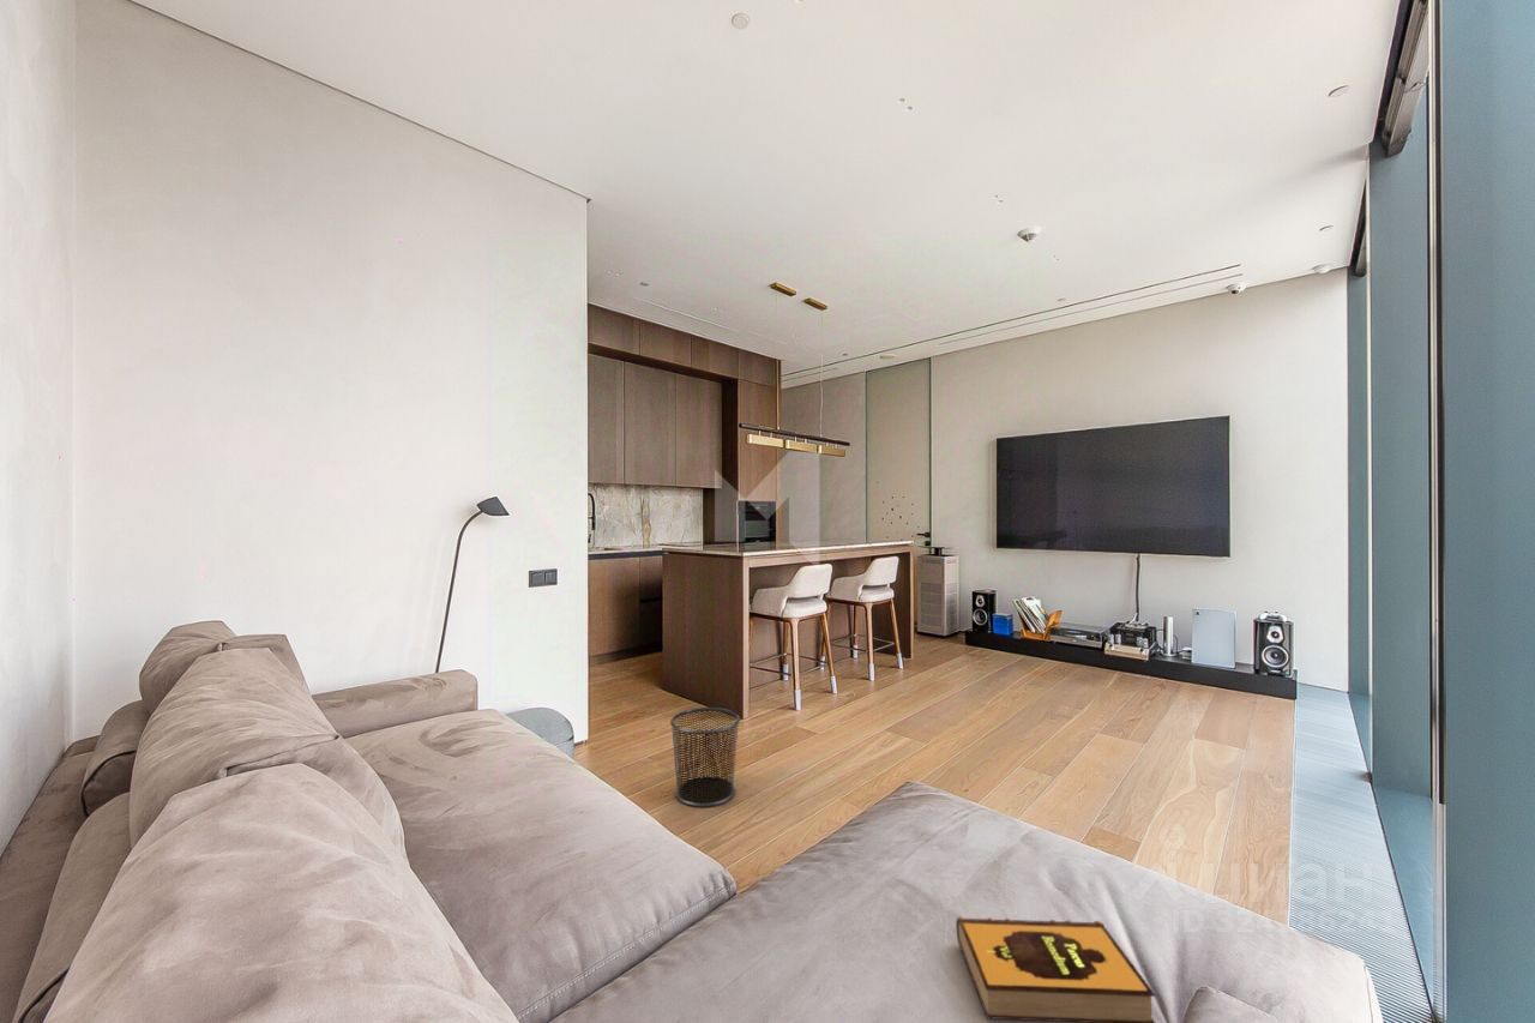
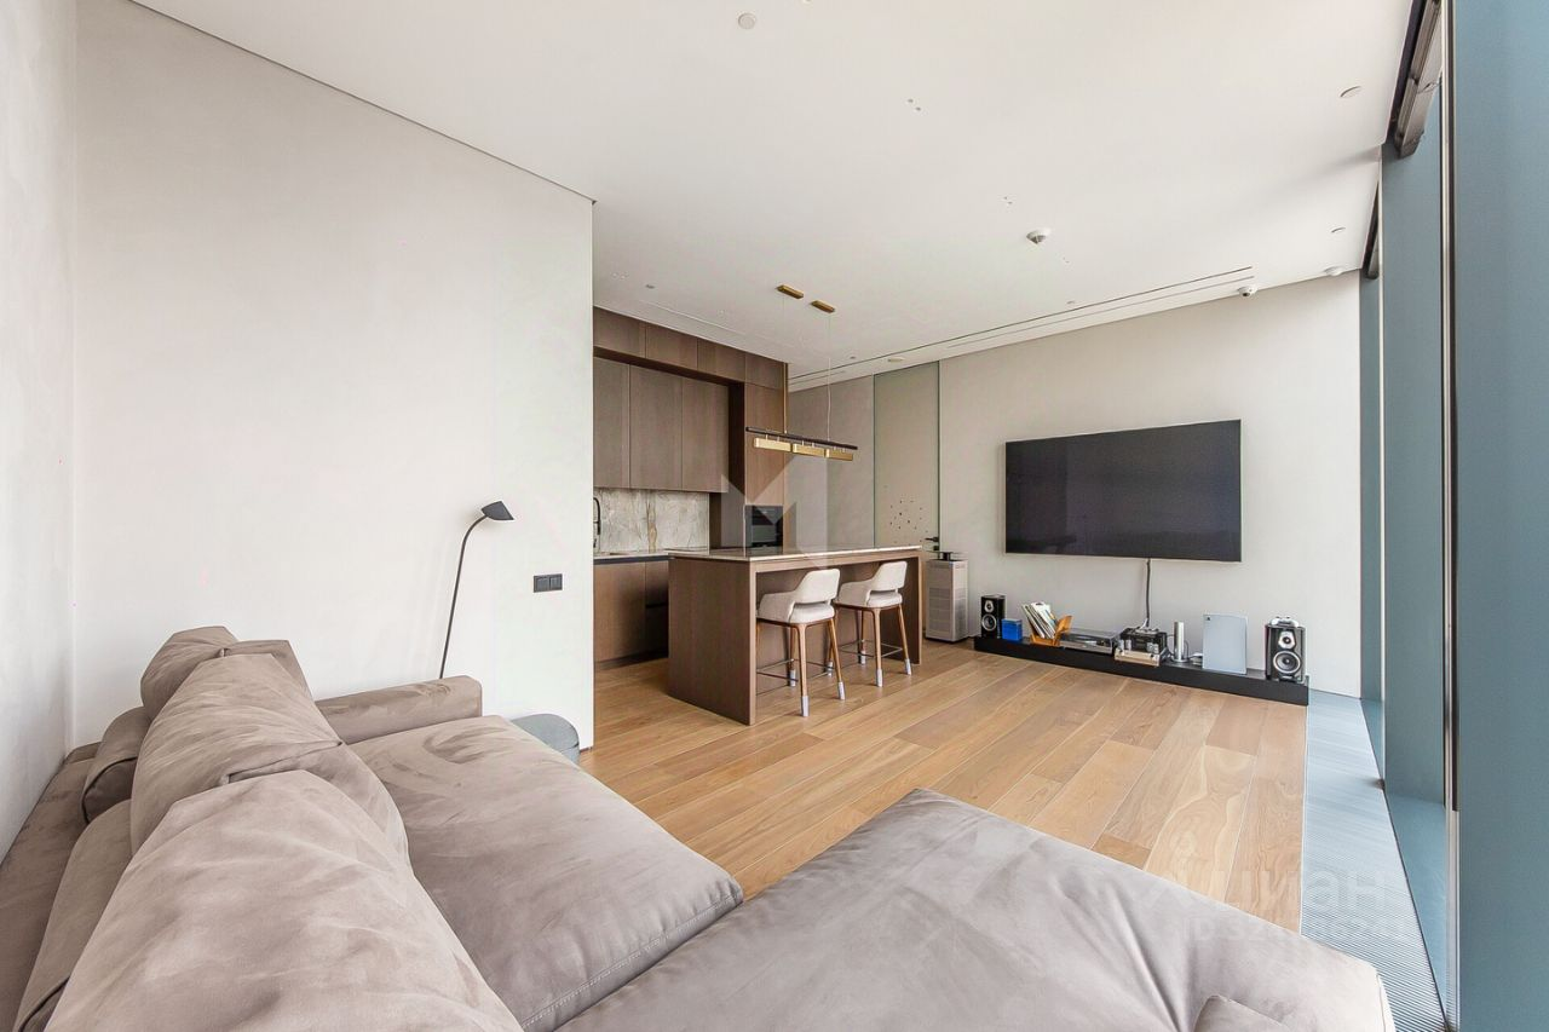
- hardback book [955,915,1156,1023]
- waste bin [669,706,741,808]
